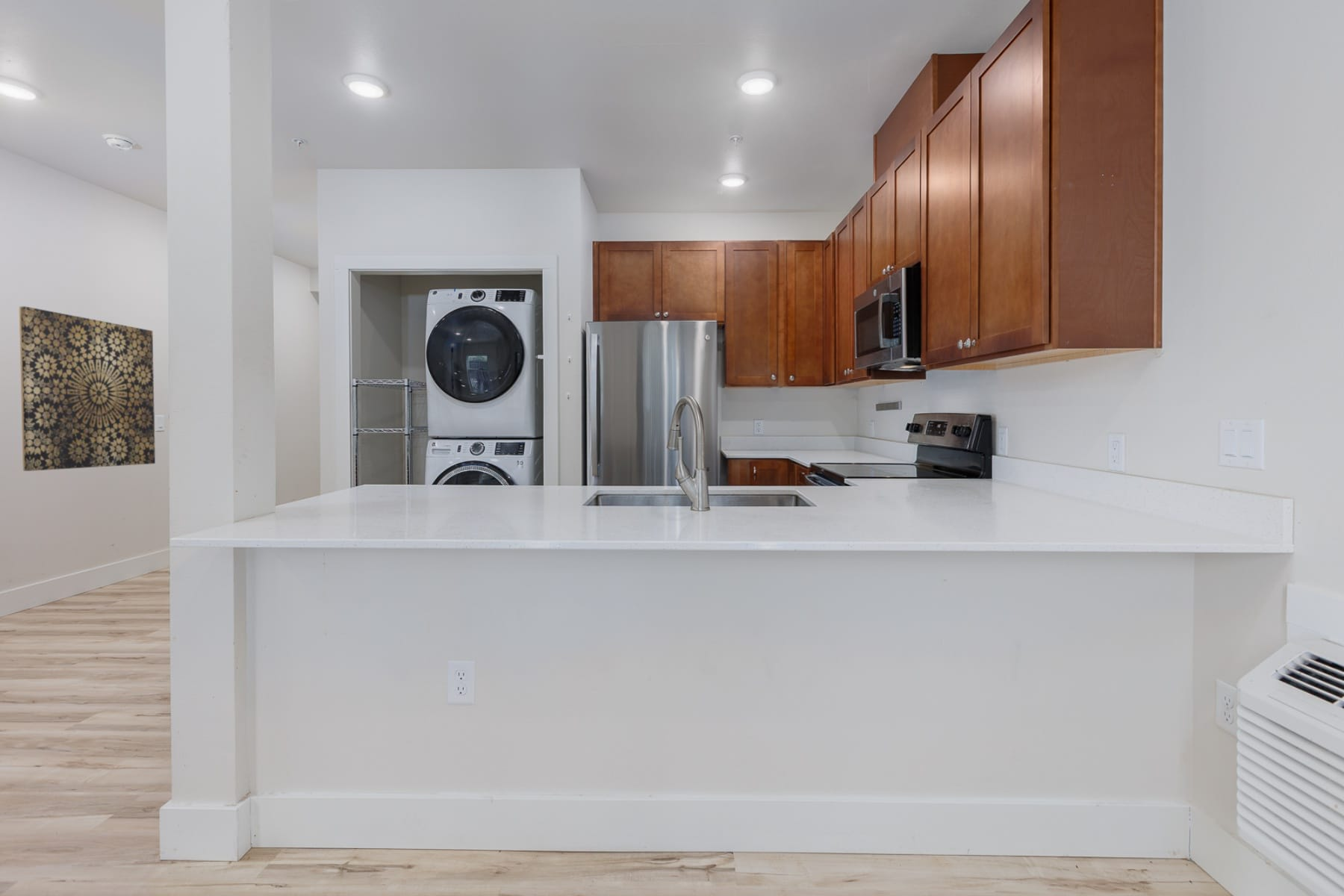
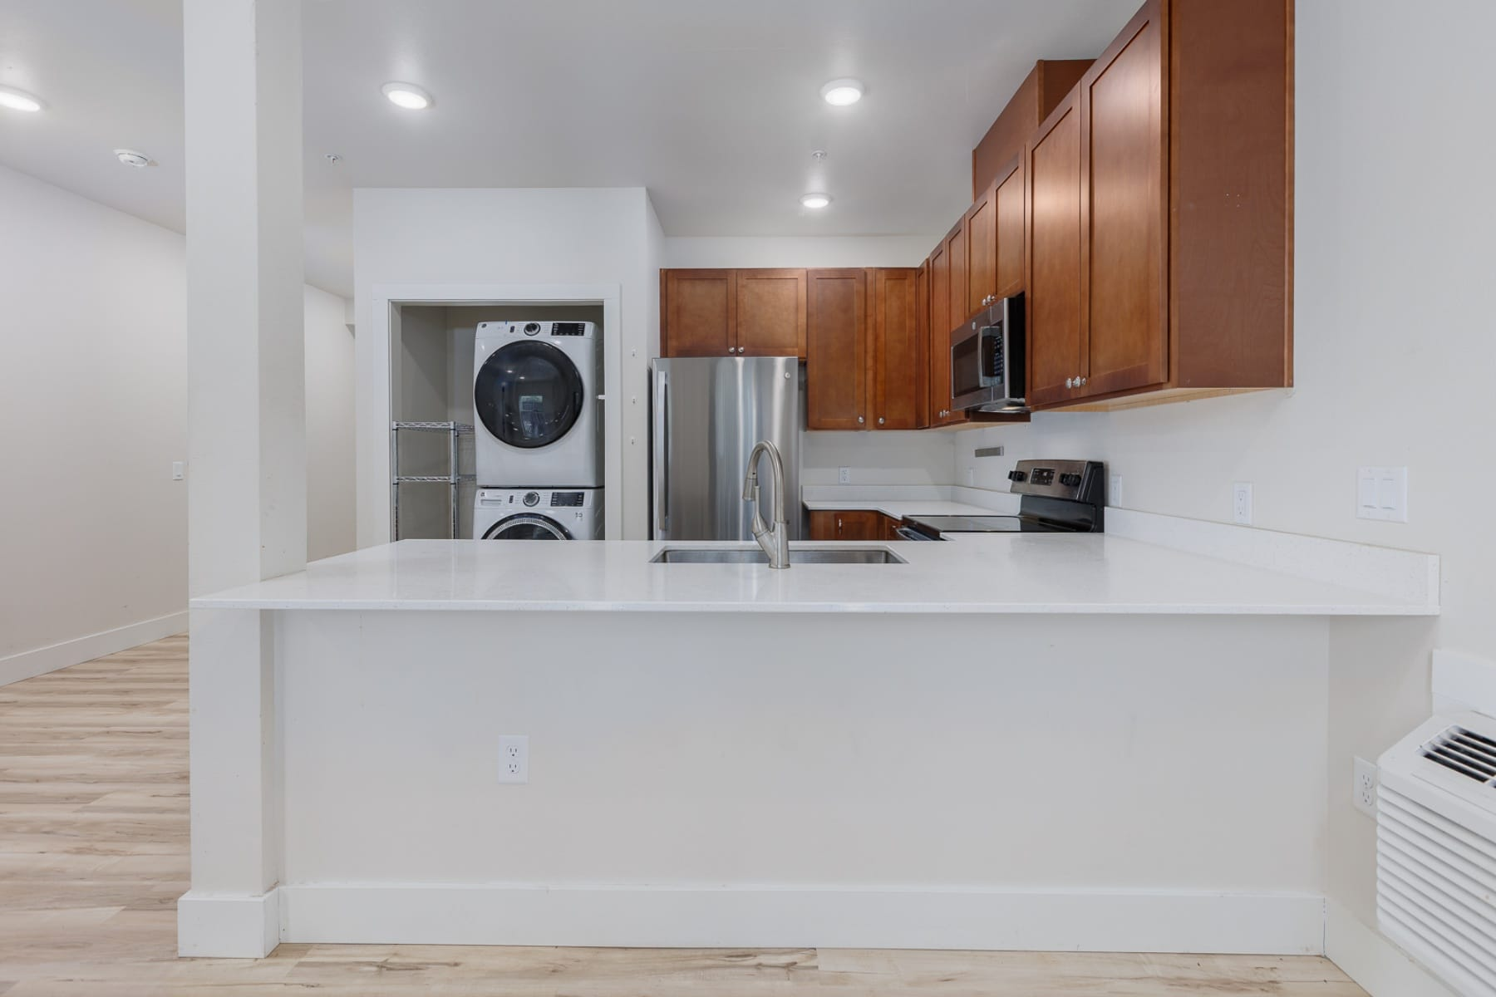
- wall art [19,305,156,472]
